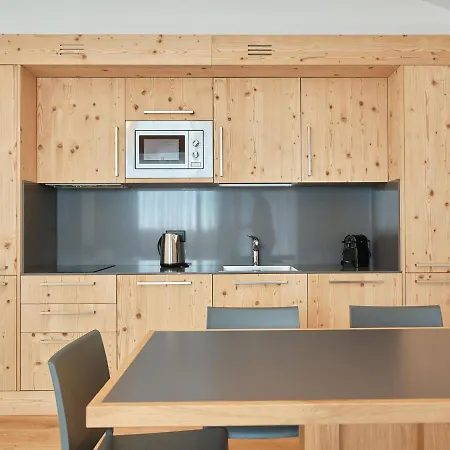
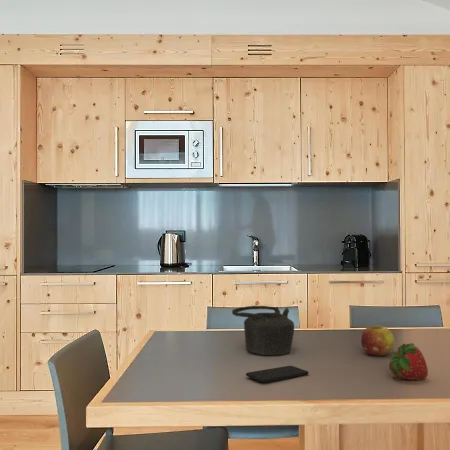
+ fruit [388,342,429,381]
+ teapot [231,305,295,356]
+ smartphone [245,365,310,383]
+ fruit [360,325,395,357]
